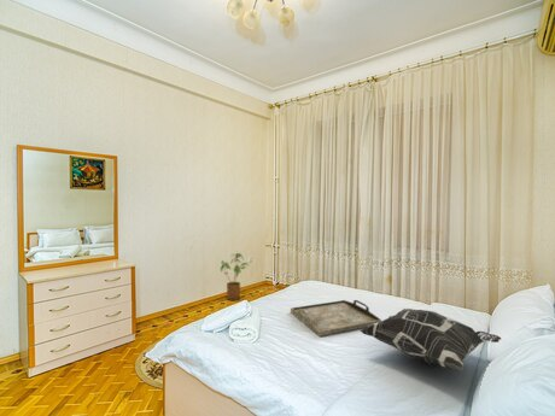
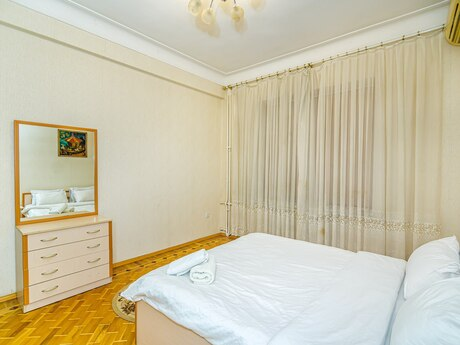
- serving tray [290,299,382,338]
- decorative pillow [358,307,502,373]
- house plant [220,252,251,301]
